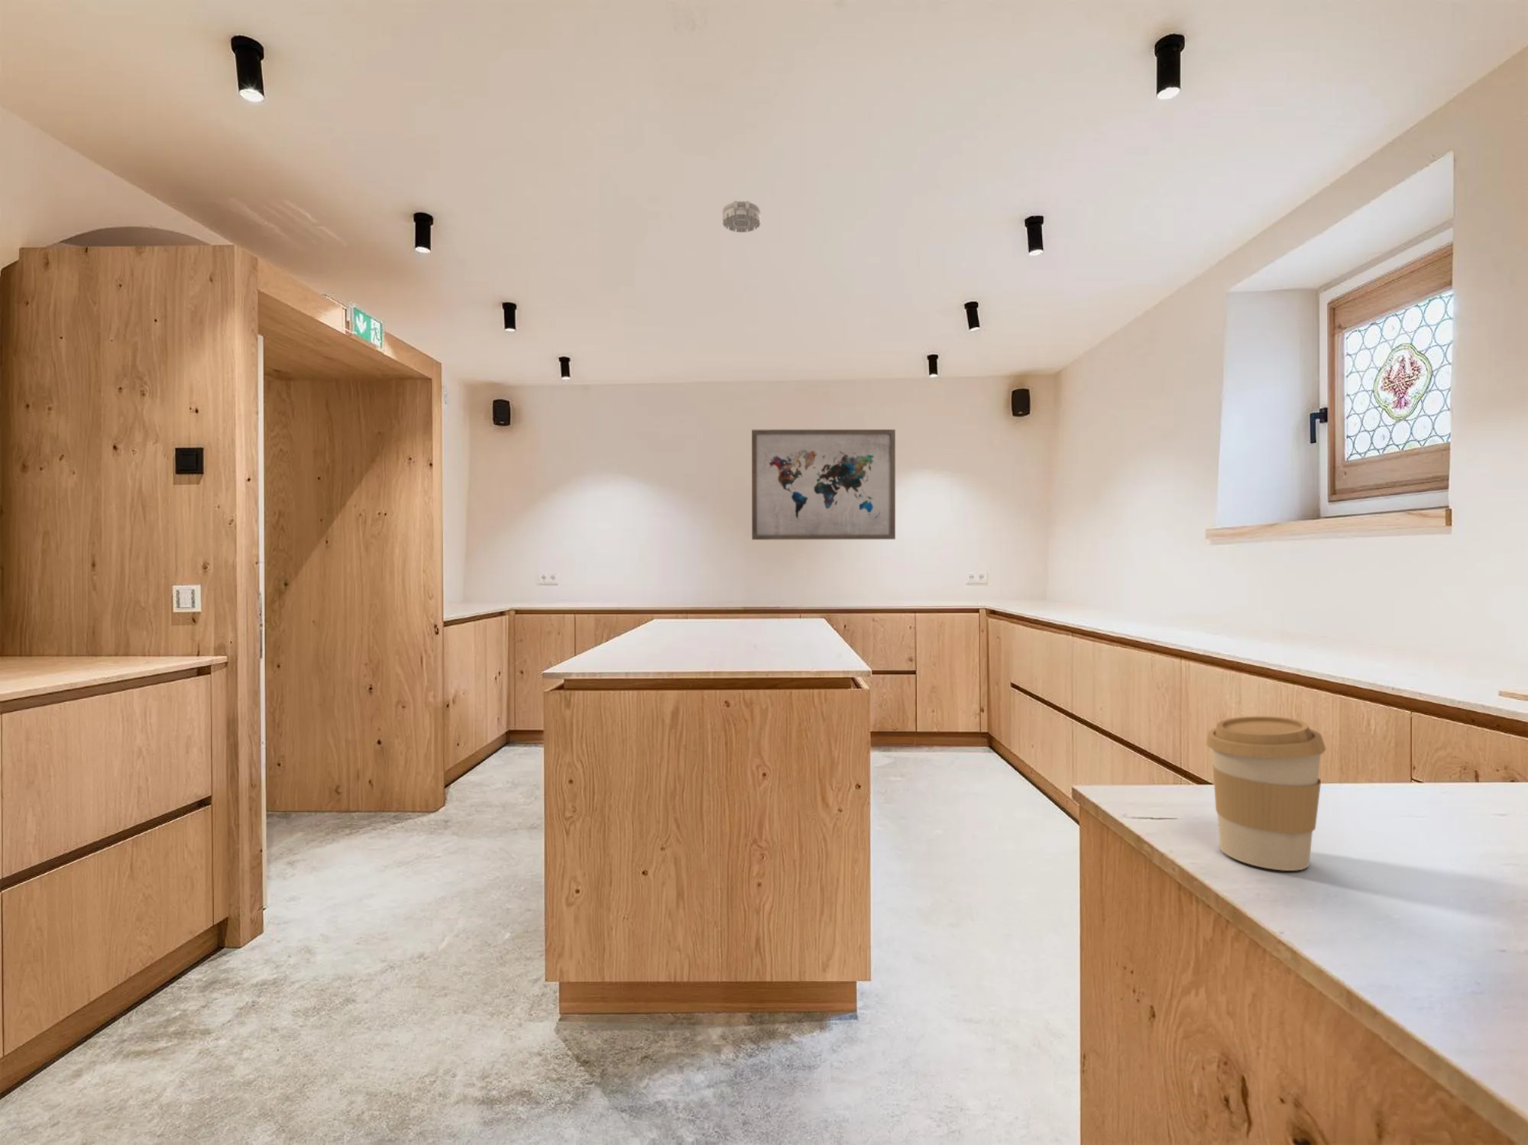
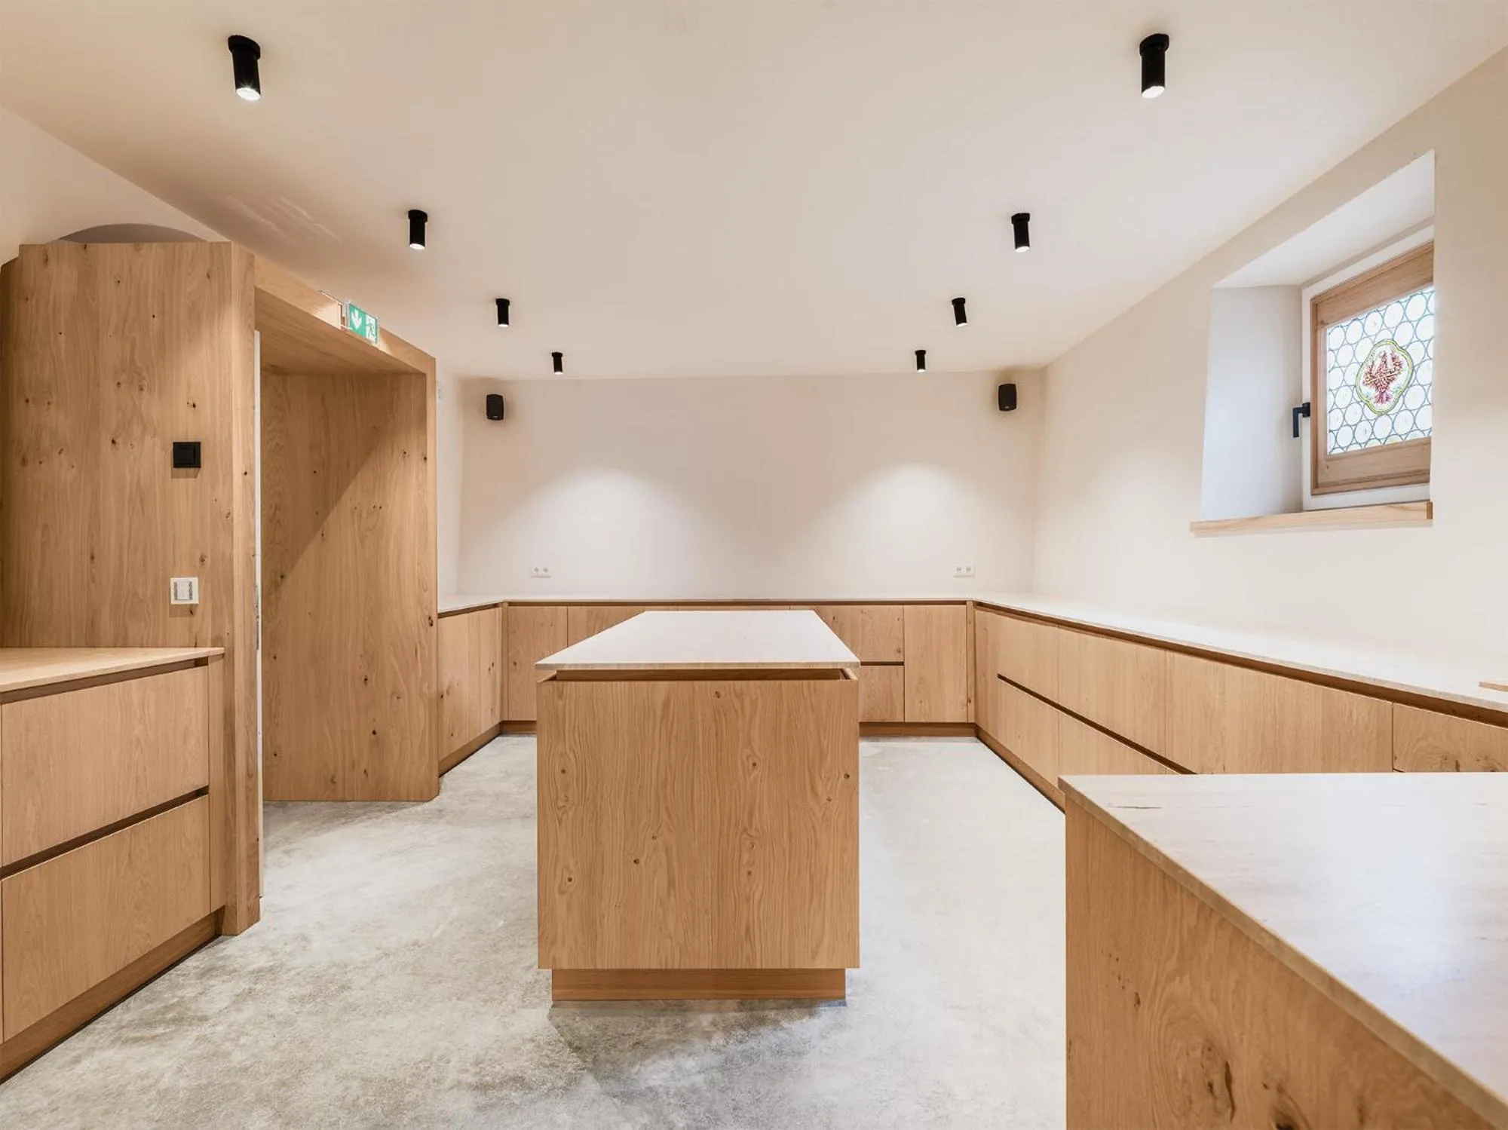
- wall art [751,428,896,541]
- coffee cup [1206,716,1326,872]
- smoke detector [722,200,760,233]
